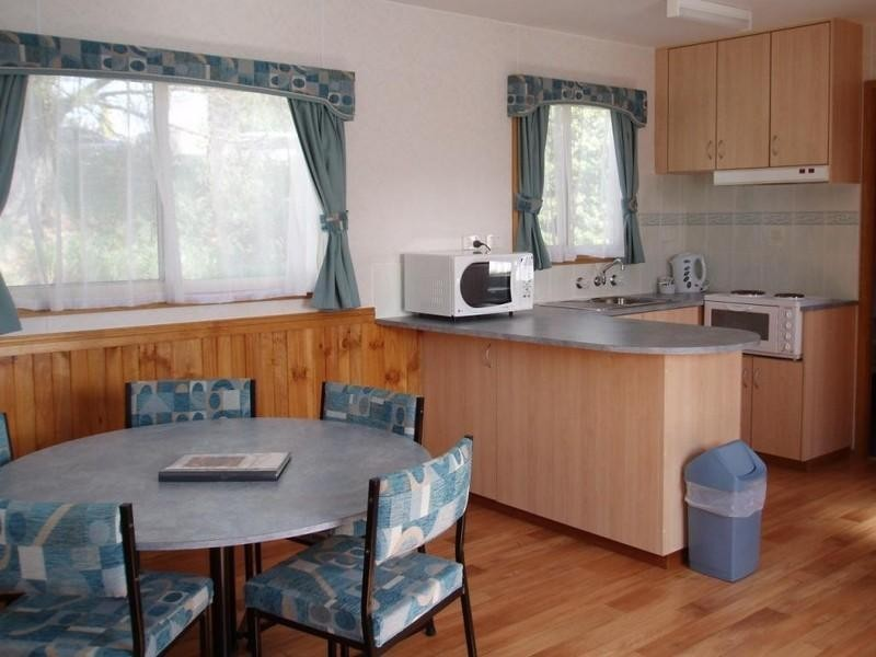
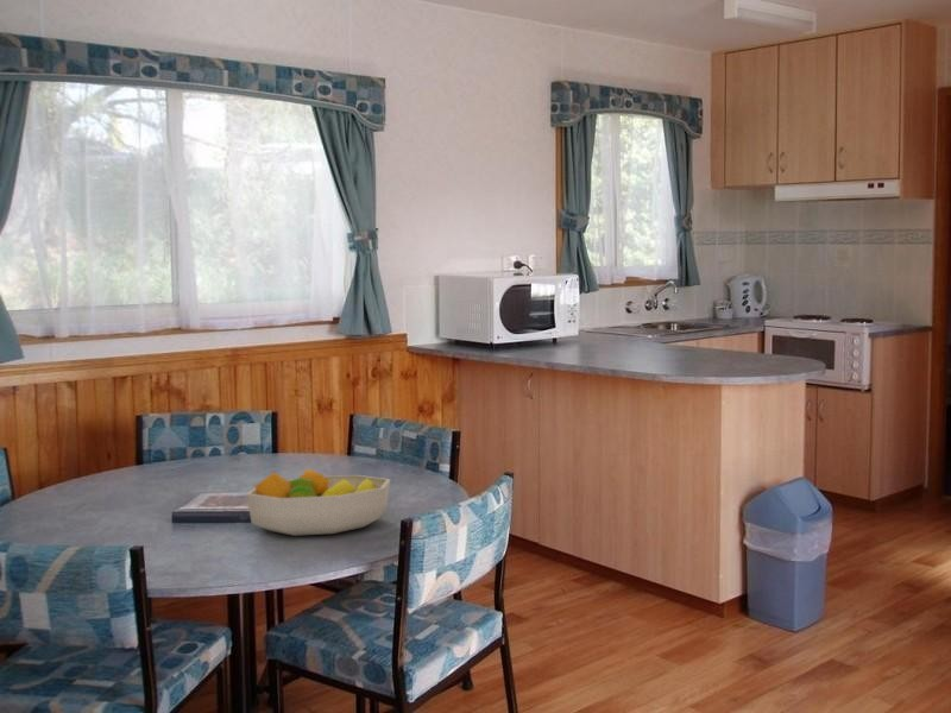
+ fruit bowl [245,468,391,537]
